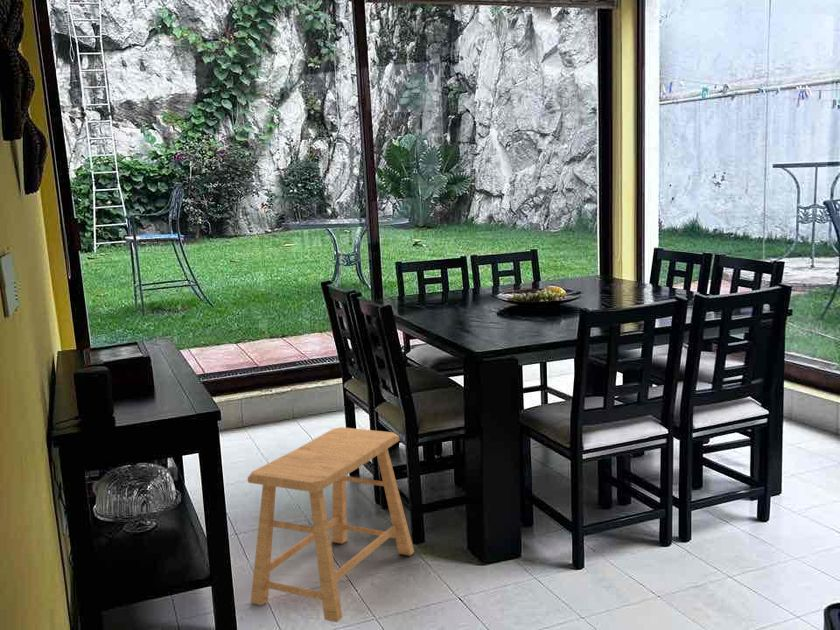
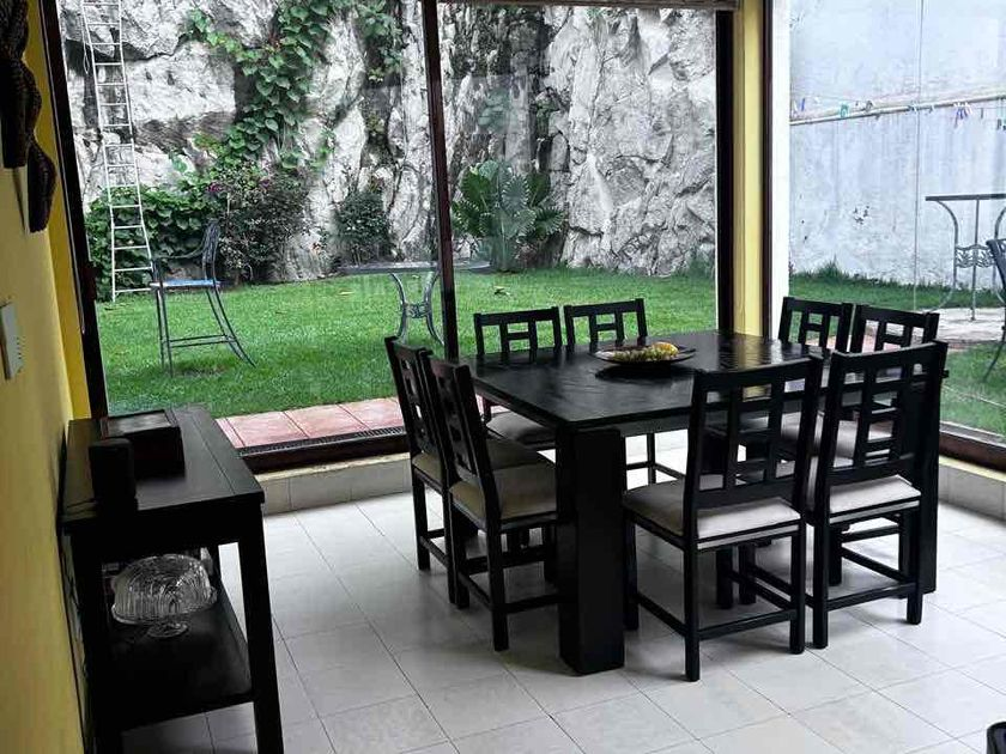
- stool [247,426,415,623]
